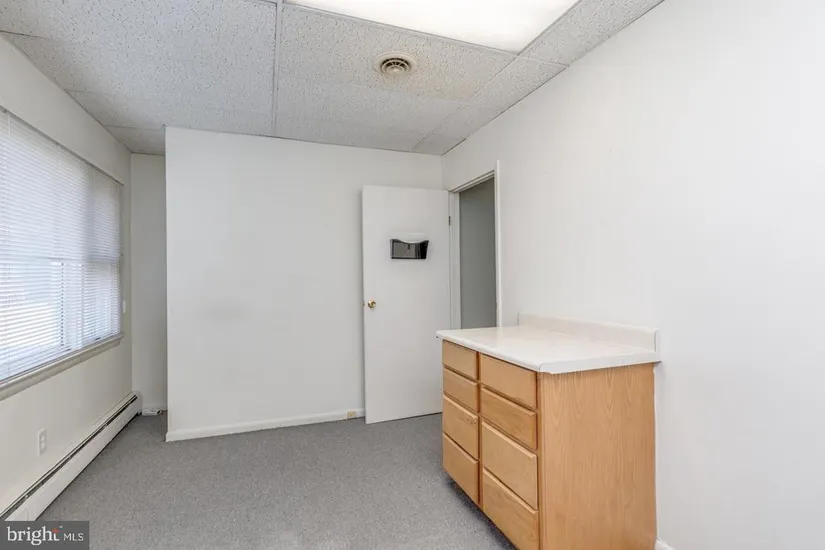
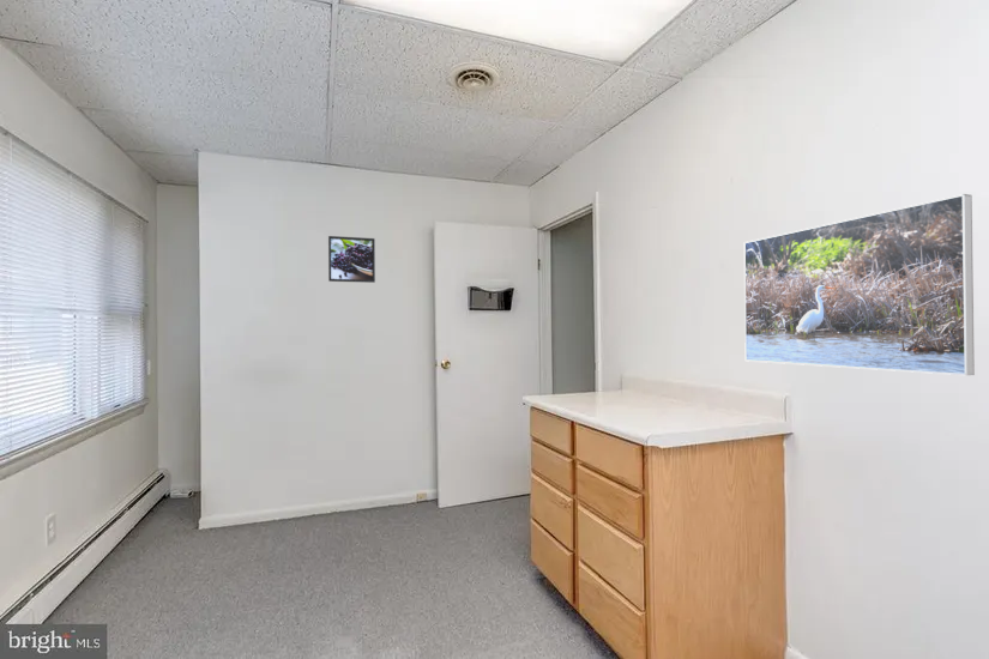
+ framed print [327,235,376,284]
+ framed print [743,193,976,376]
